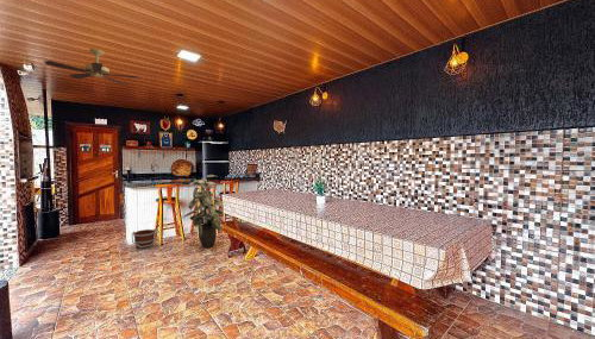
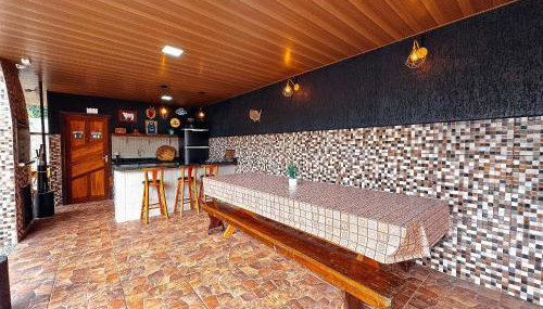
- bucket [131,227,159,251]
- indoor plant [183,174,225,250]
- ceiling fan [43,48,142,87]
